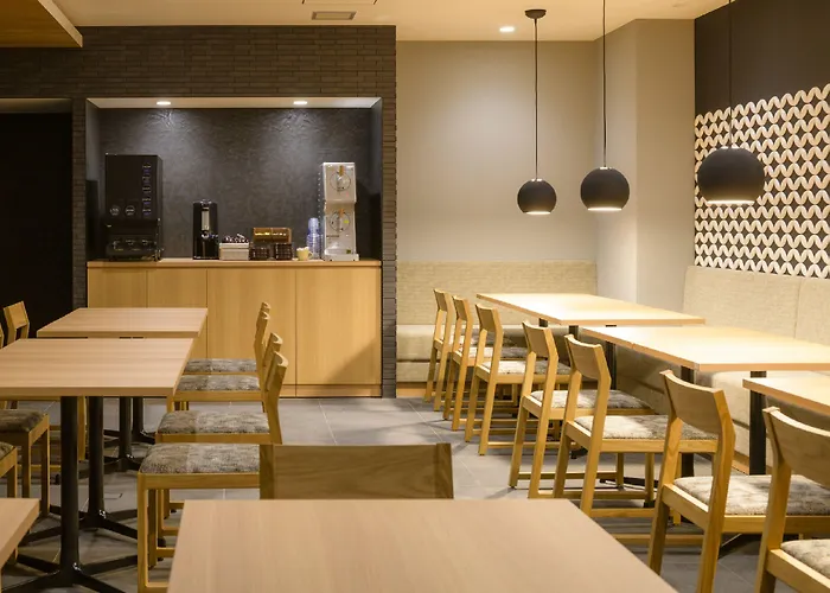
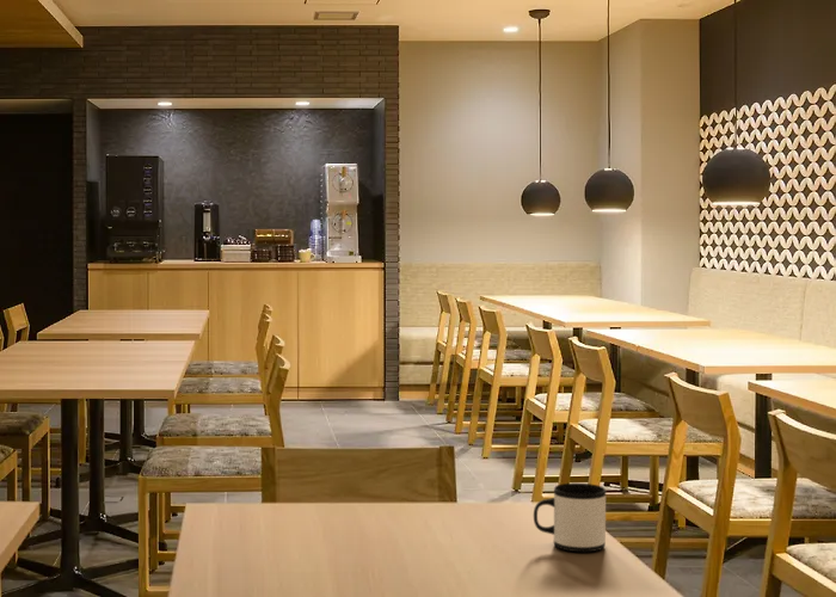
+ mug [533,482,607,553]
